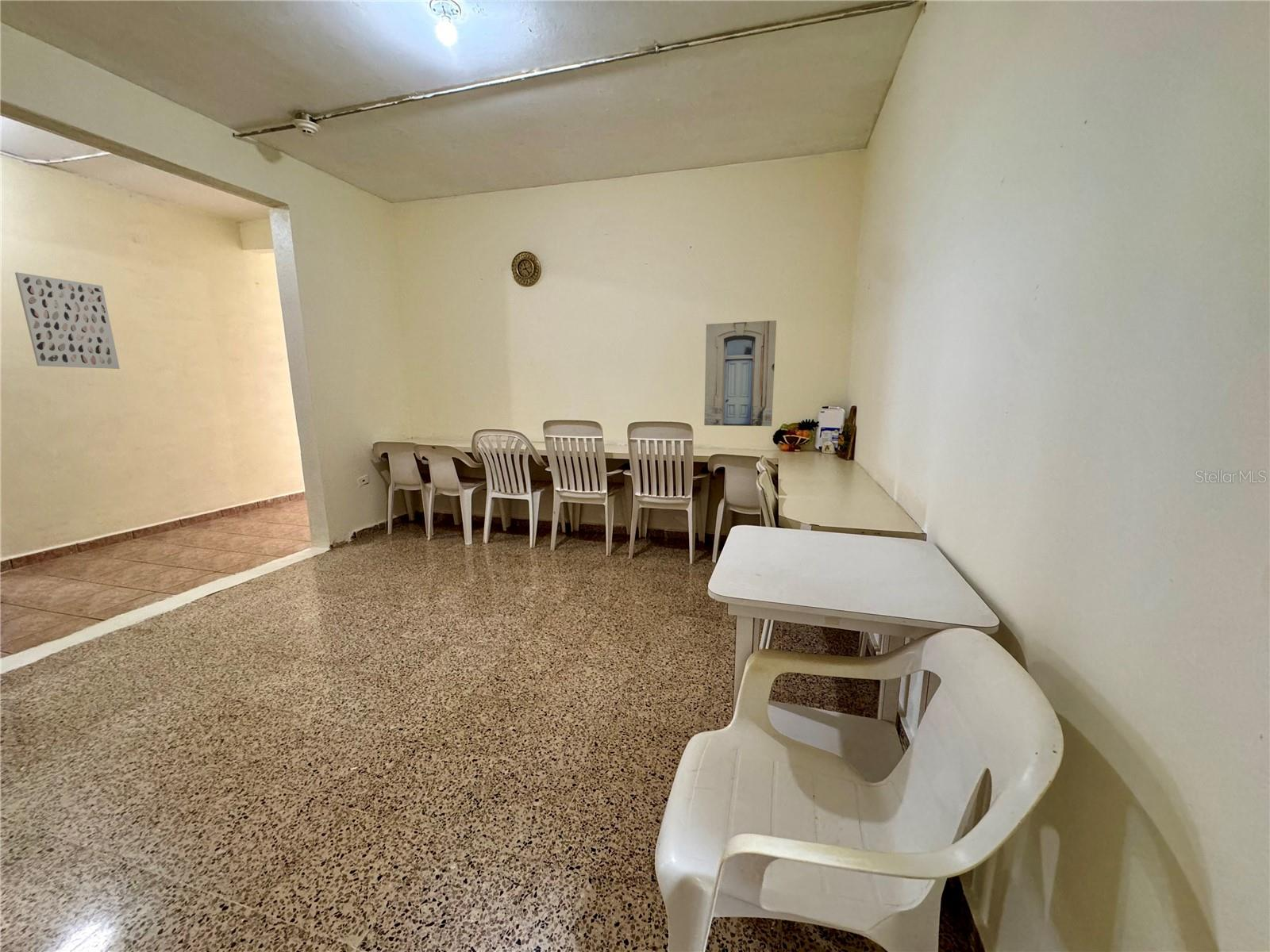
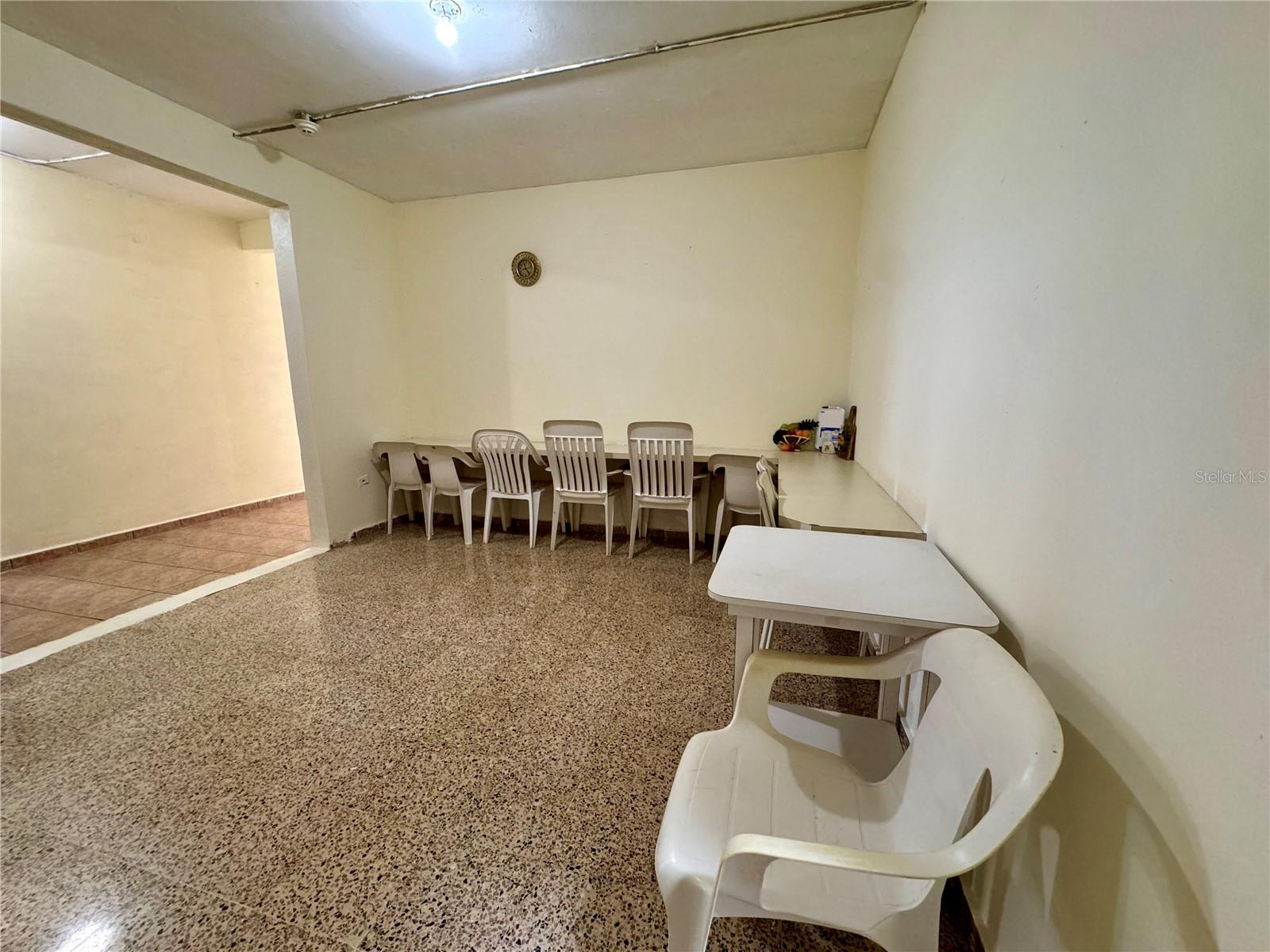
- wall art [14,271,121,370]
- wall art [703,320,777,427]
